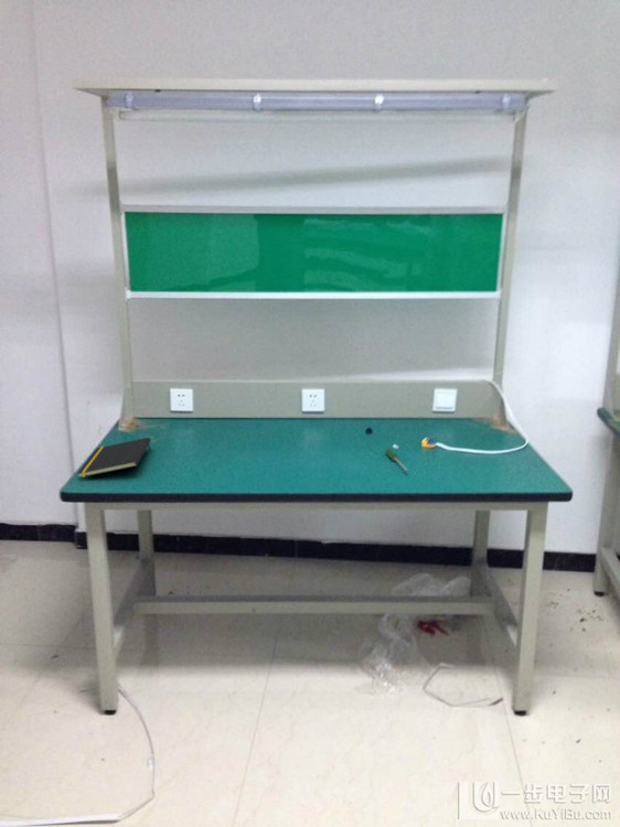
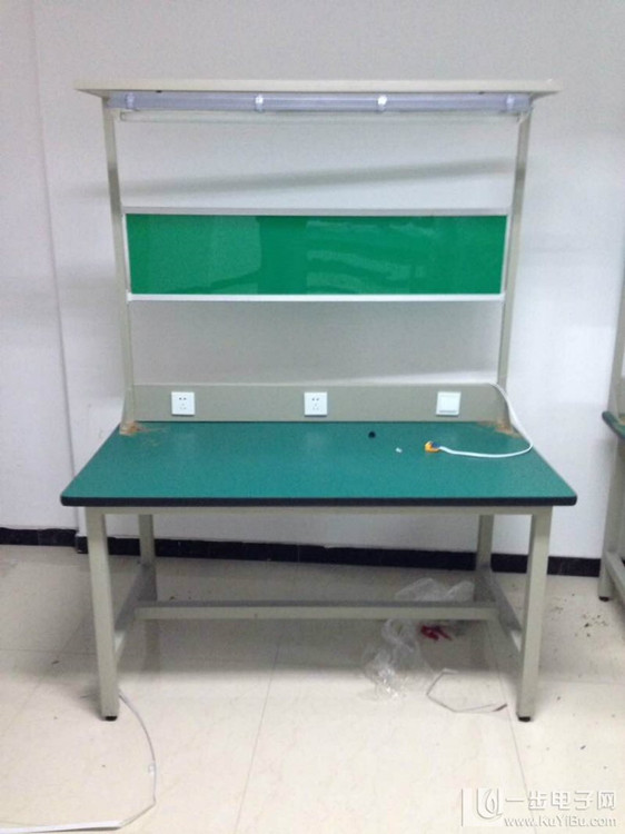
- notepad [76,437,151,479]
- screwdriver [384,447,409,472]
